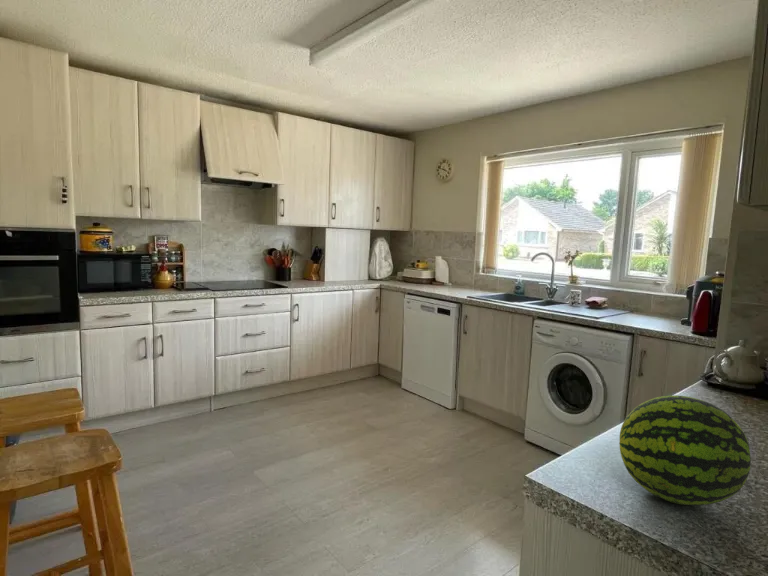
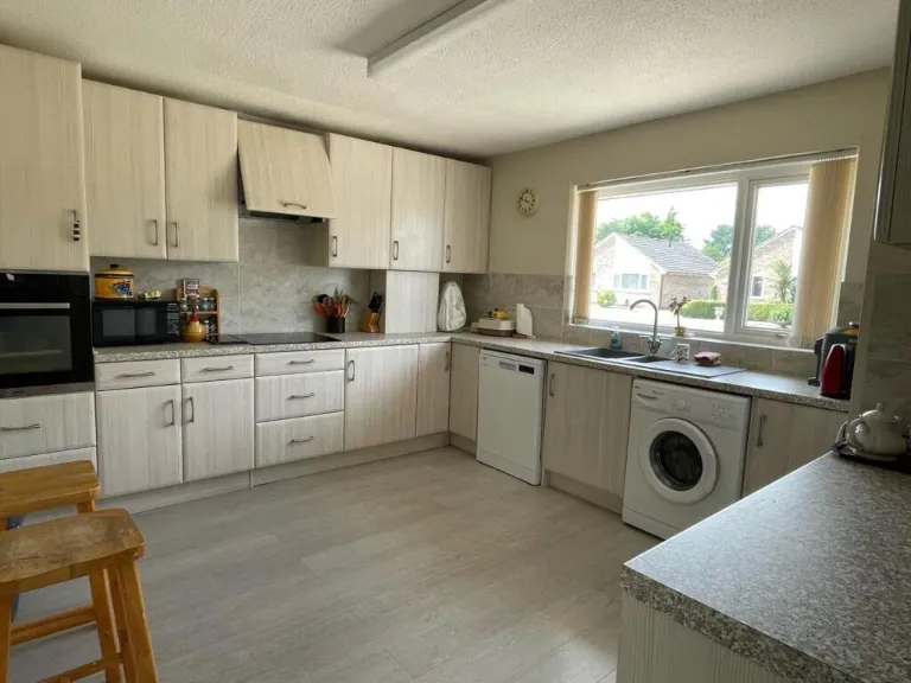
- fruit [618,394,752,506]
